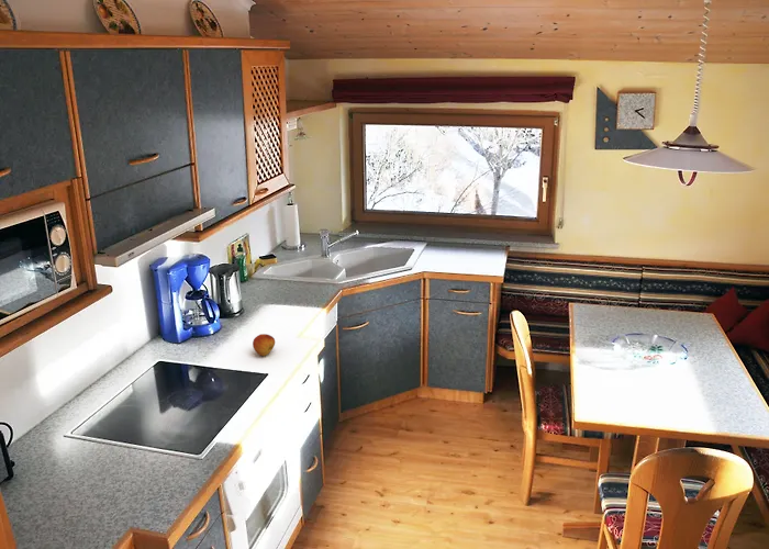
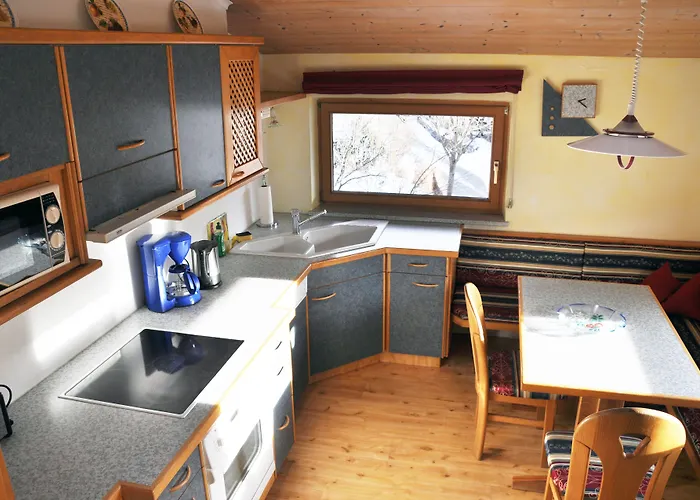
- fruit [252,333,276,357]
